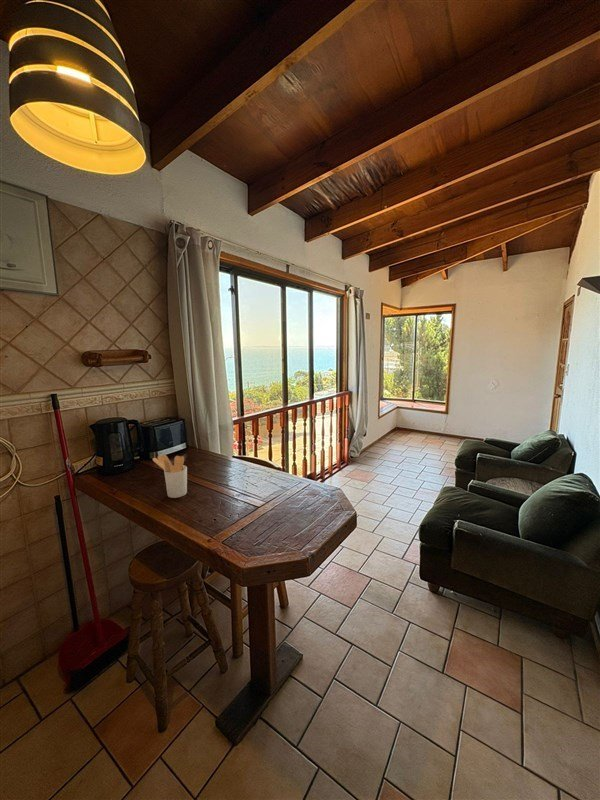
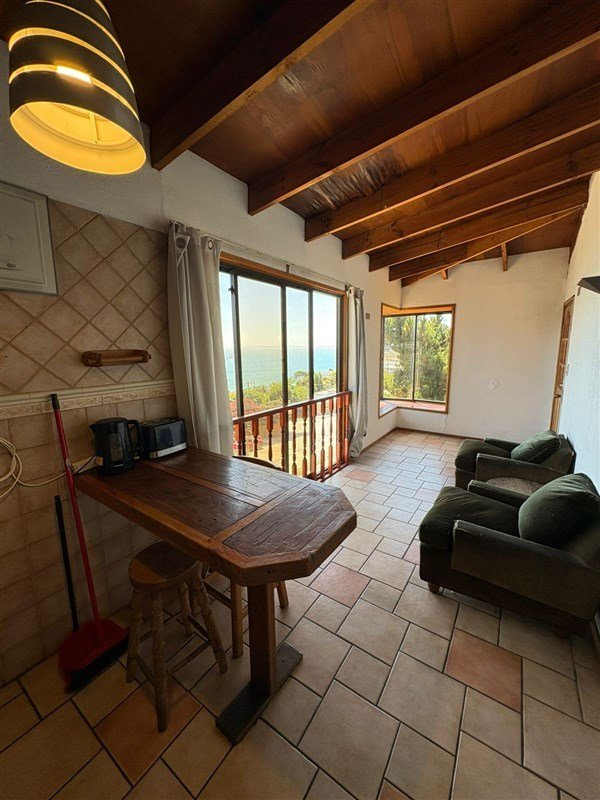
- utensil holder [152,454,188,499]
